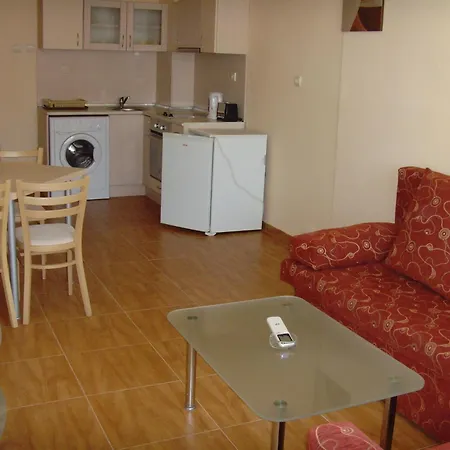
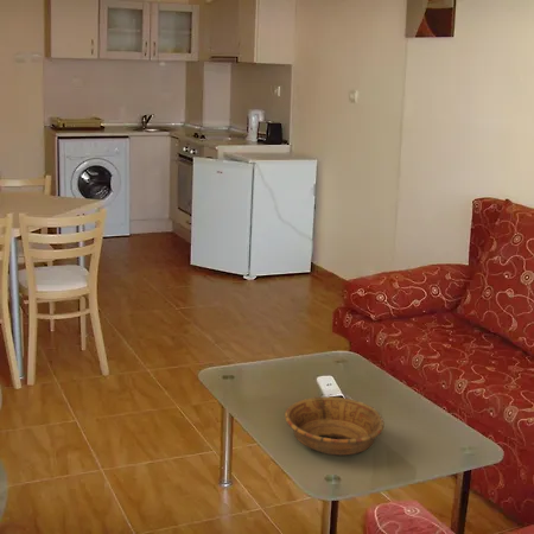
+ decorative bowl [284,395,386,457]
